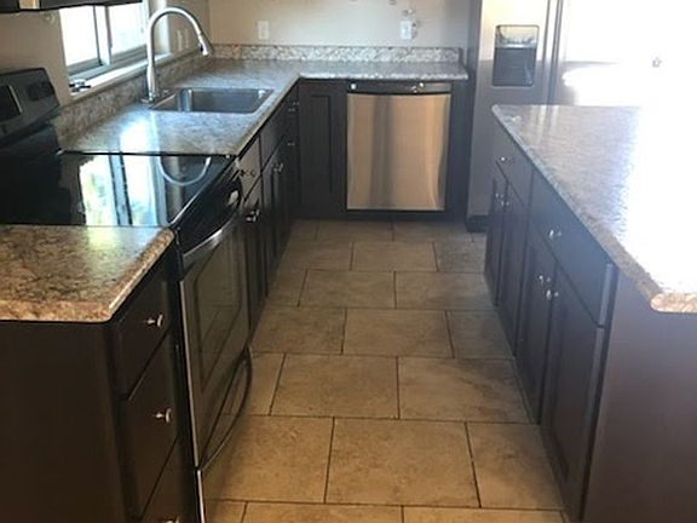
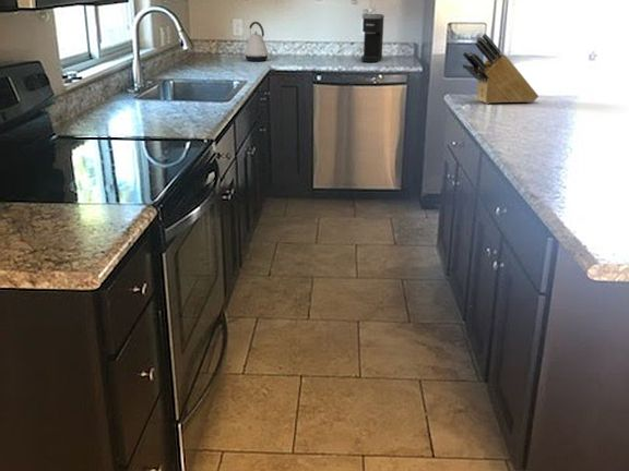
+ knife block [462,33,539,105]
+ coffee maker [360,13,384,63]
+ kettle [244,21,270,62]
